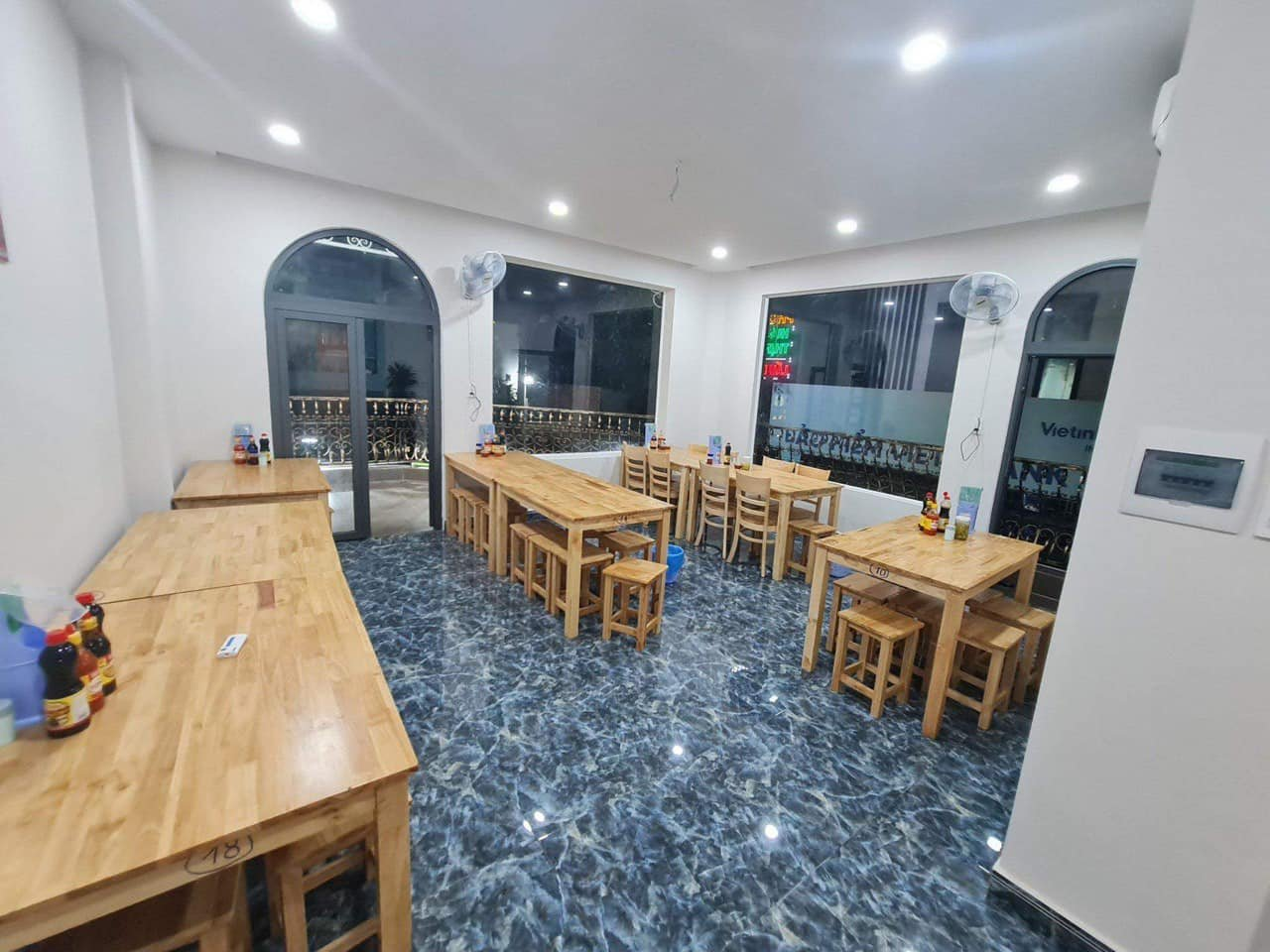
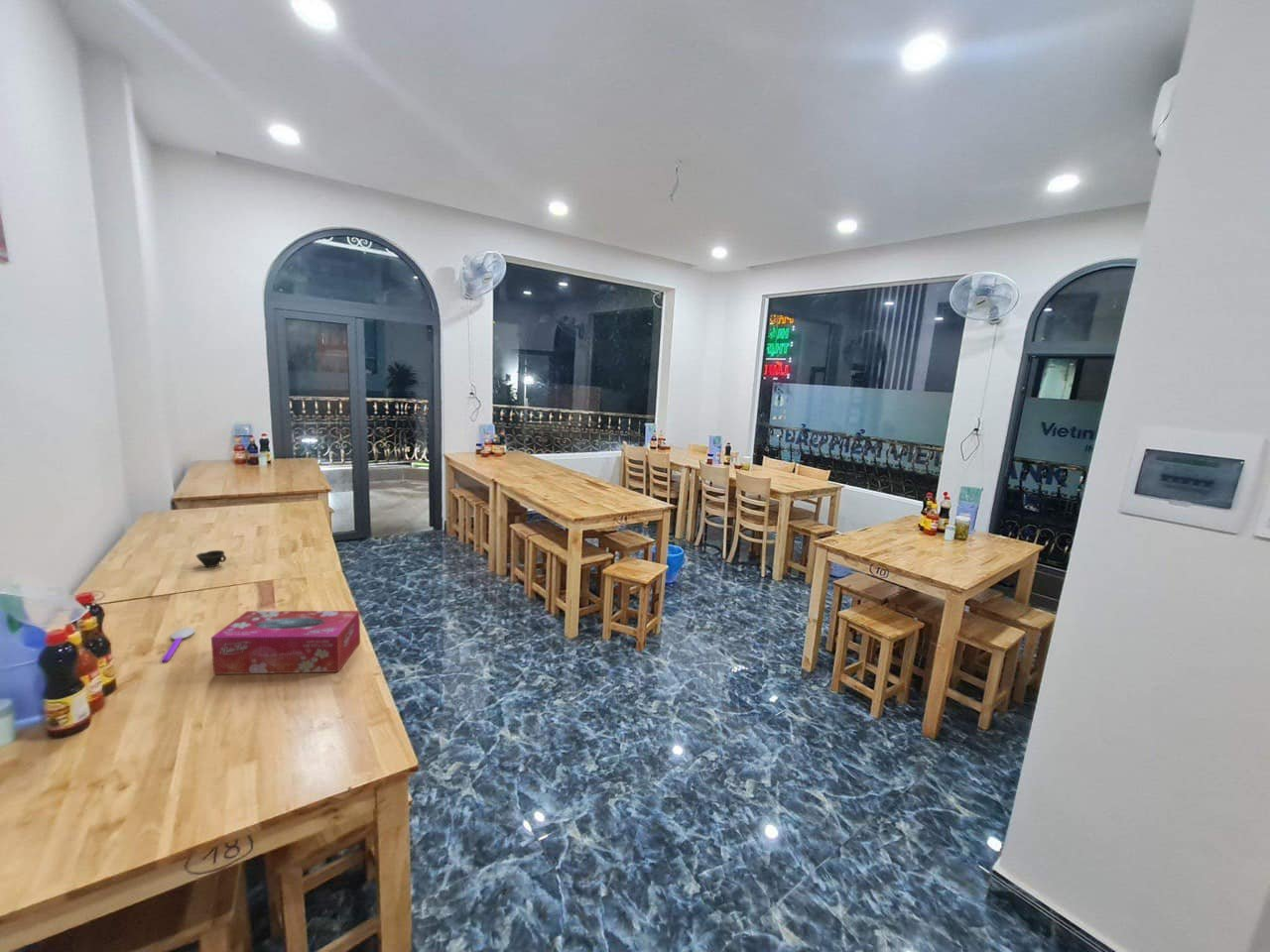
+ tissue box [210,610,361,675]
+ cup [195,549,227,568]
+ spoon [161,627,196,662]
